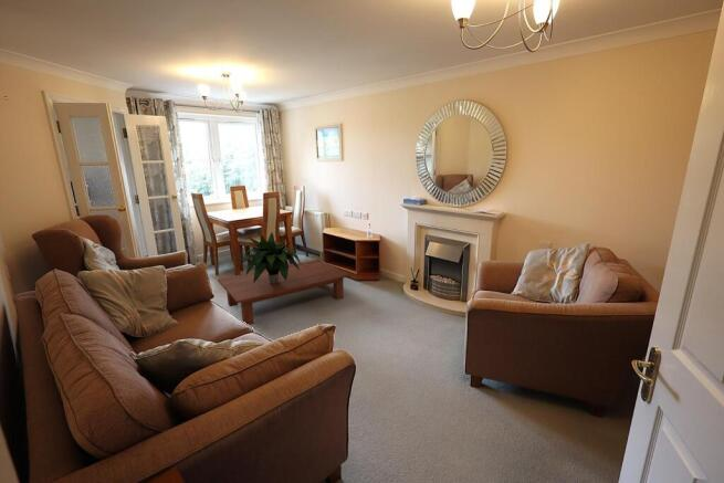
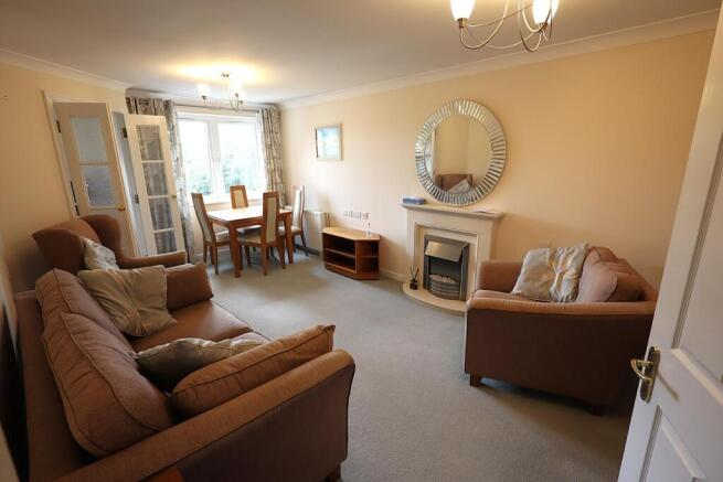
- coffee table [217,259,351,326]
- potted plant [237,232,302,284]
